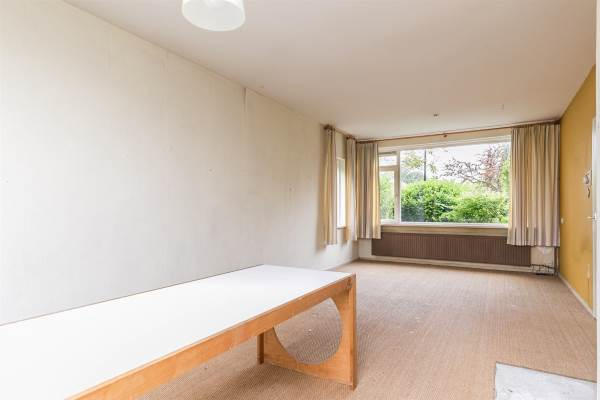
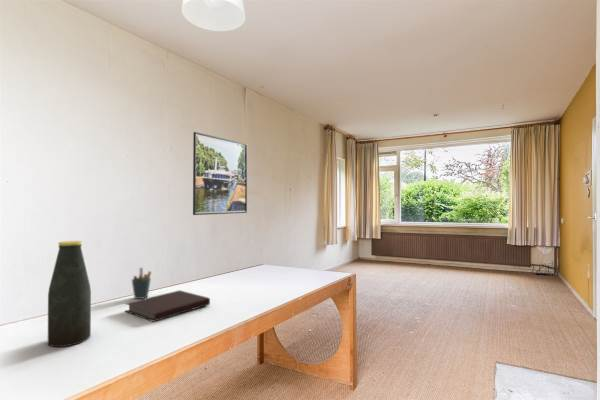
+ bottle [47,240,92,348]
+ notebook [124,289,211,323]
+ pen holder [131,267,153,300]
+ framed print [192,131,248,216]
